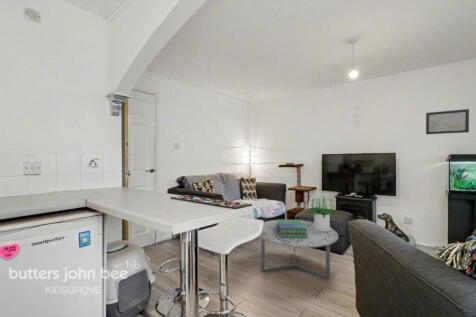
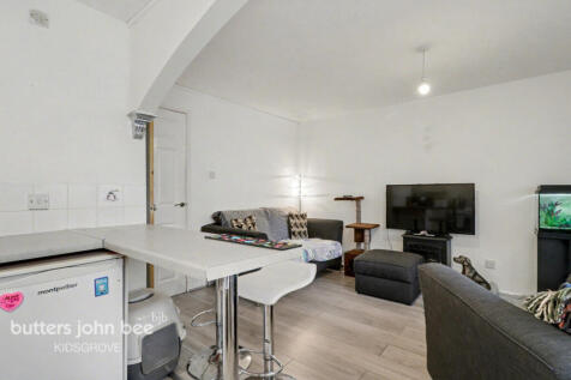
- coffee table [258,219,339,281]
- wall art [425,108,470,135]
- stack of books [276,218,308,238]
- potted plant [308,197,336,231]
